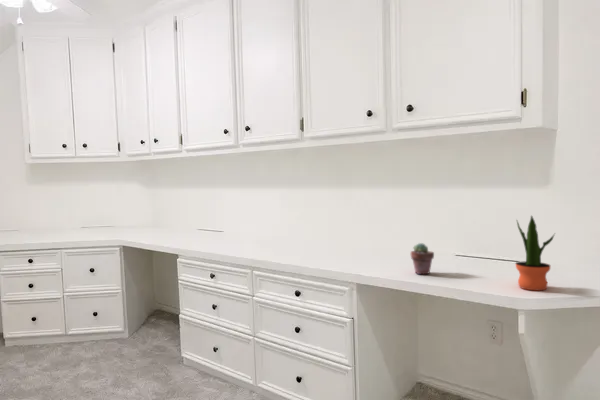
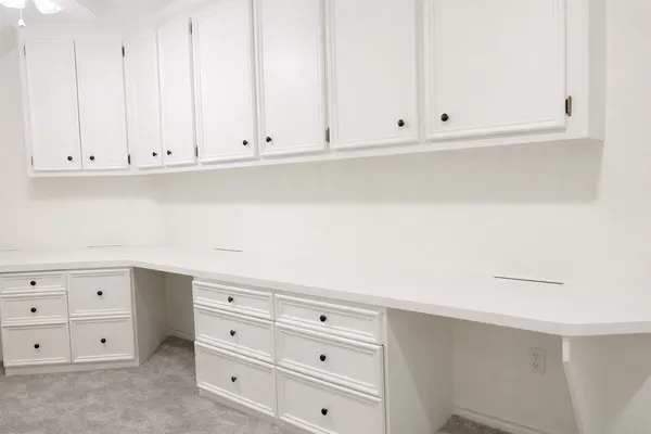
- potted succulent [410,242,435,275]
- potted plant [514,214,556,291]
